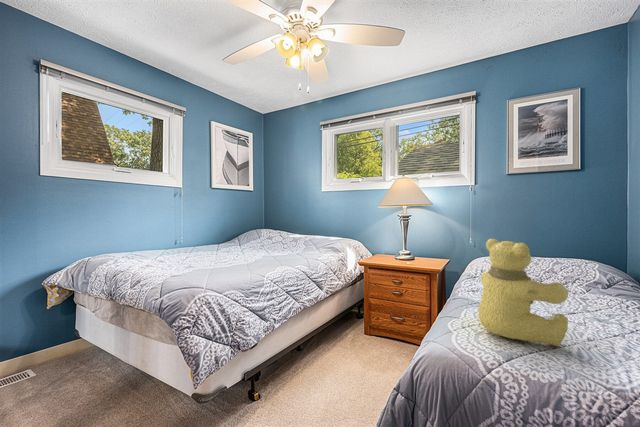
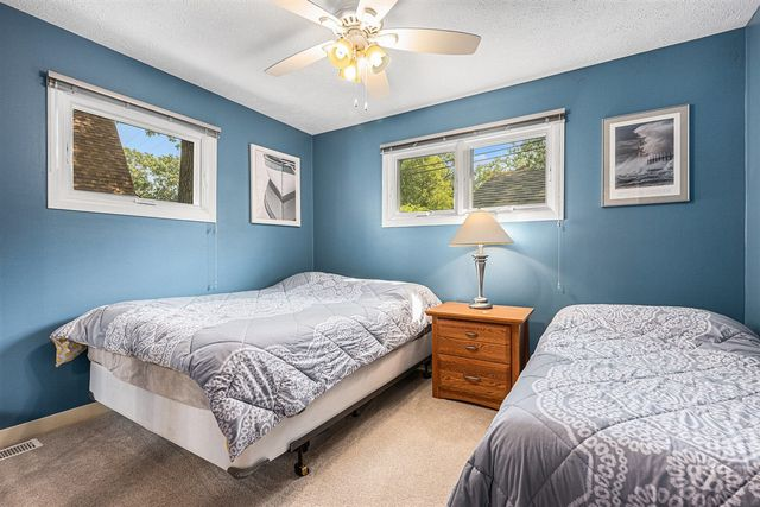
- teddy bear [477,238,569,347]
